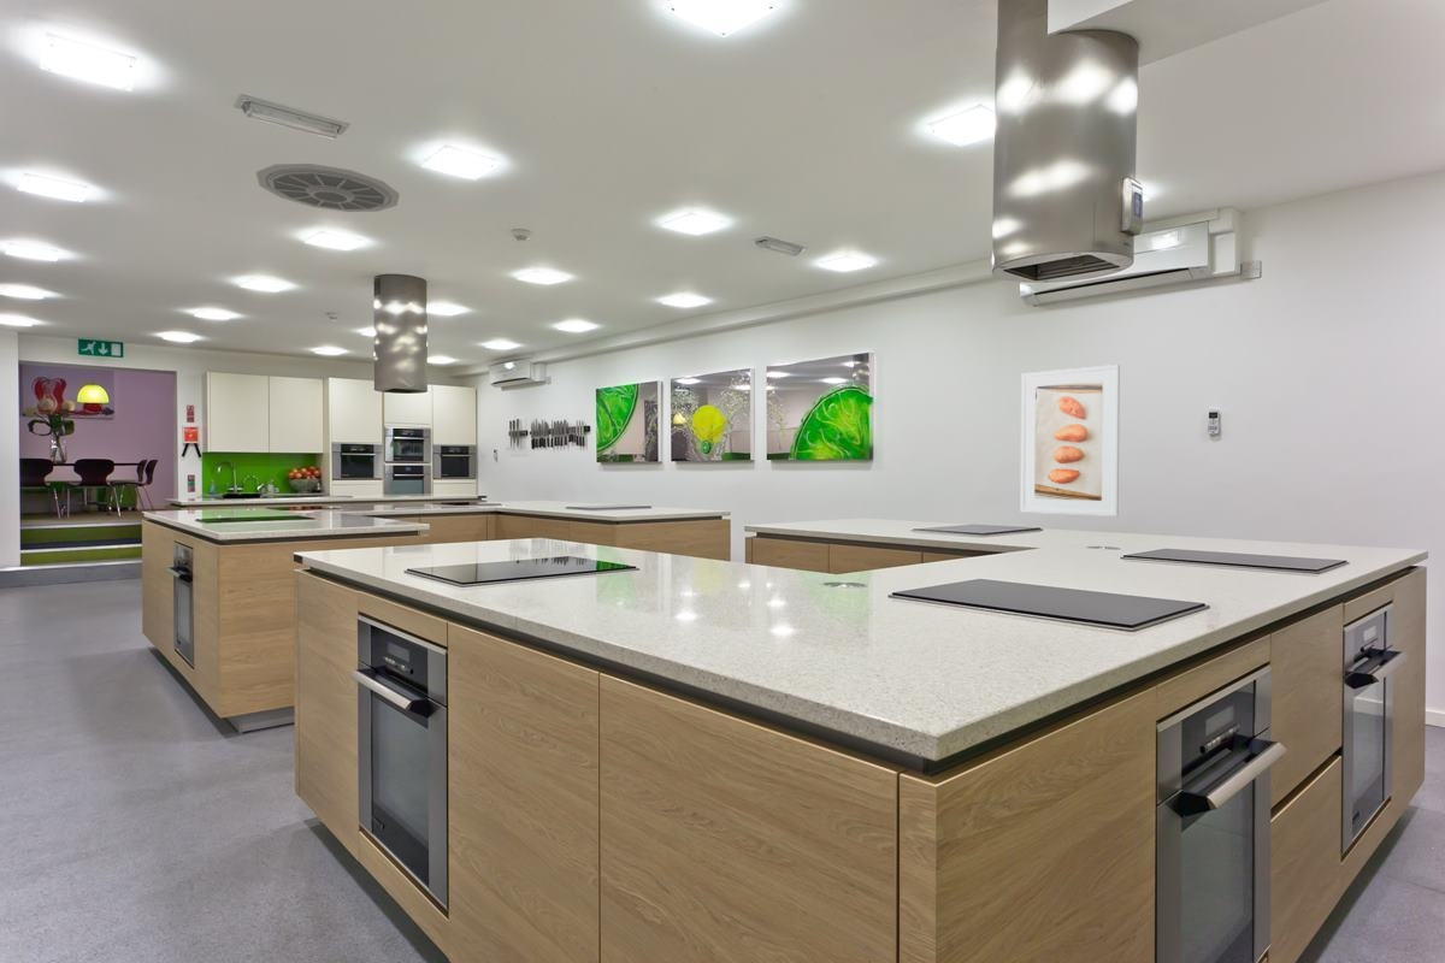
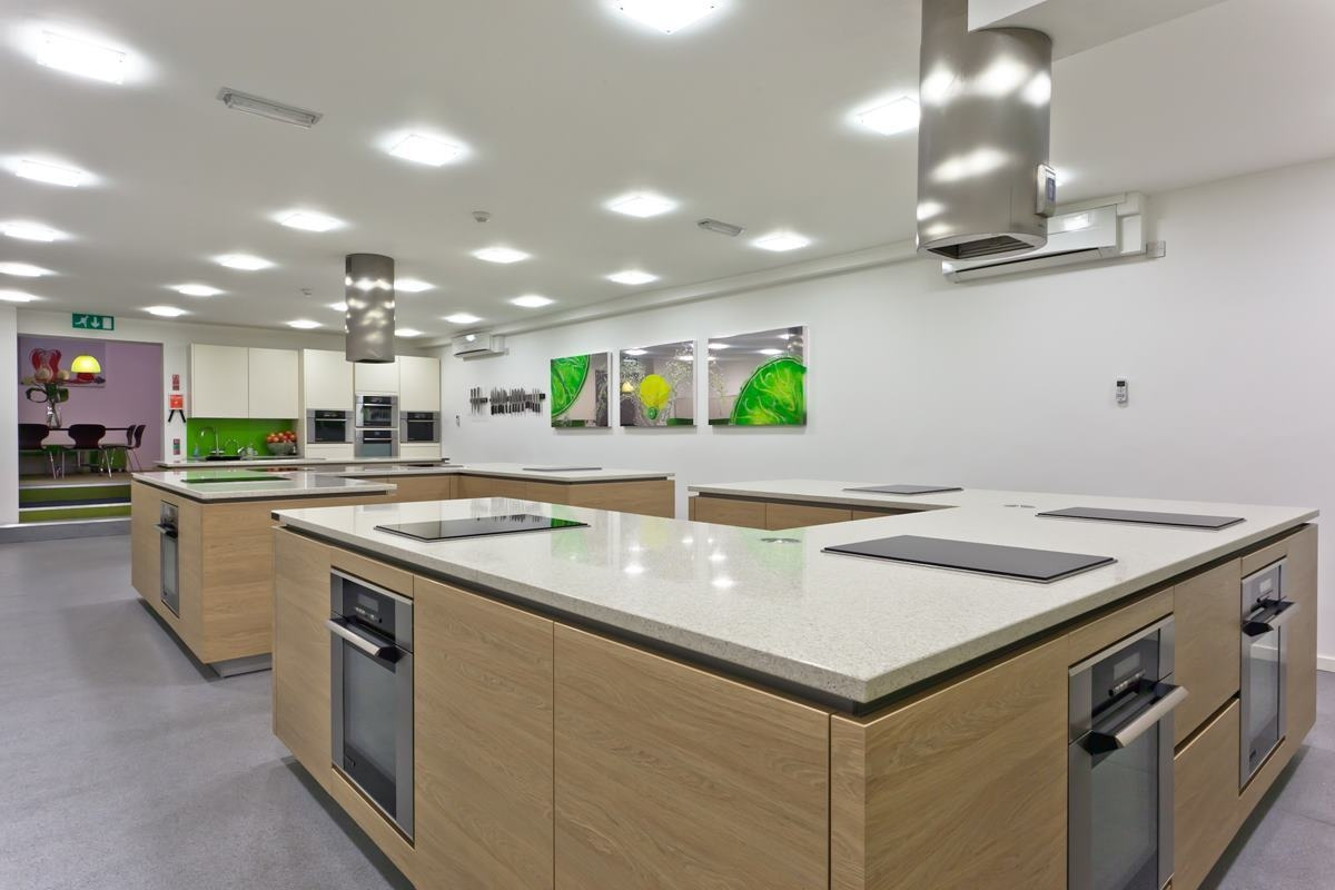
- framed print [1020,364,1121,518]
- ceiling vent [255,163,401,213]
